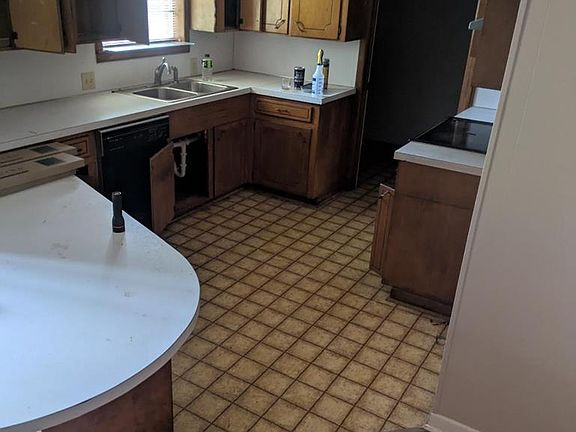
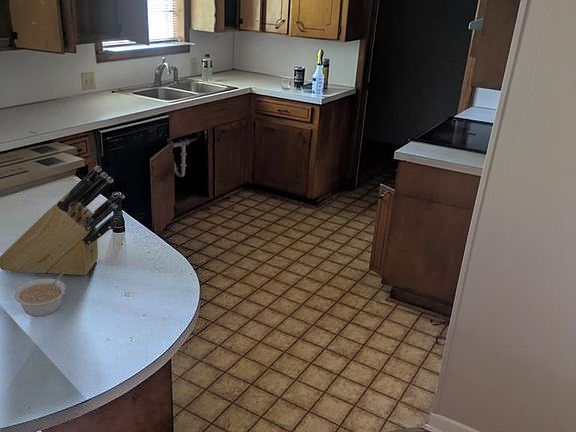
+ knife block [0,165,126,276]
+ legume [13,272,67,318]
